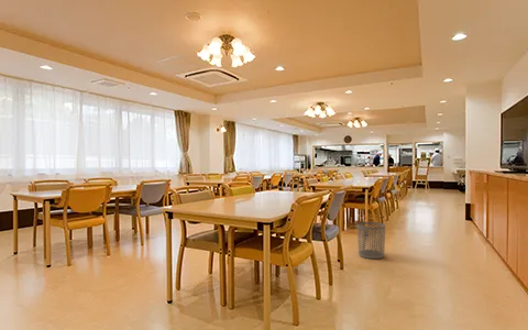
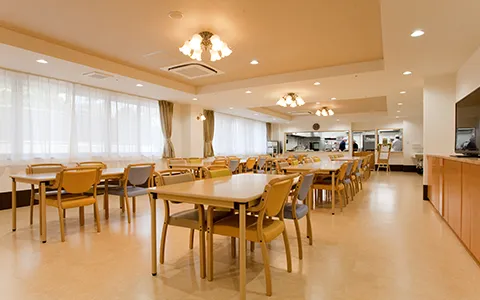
- waste bin [356,221,386,260]
